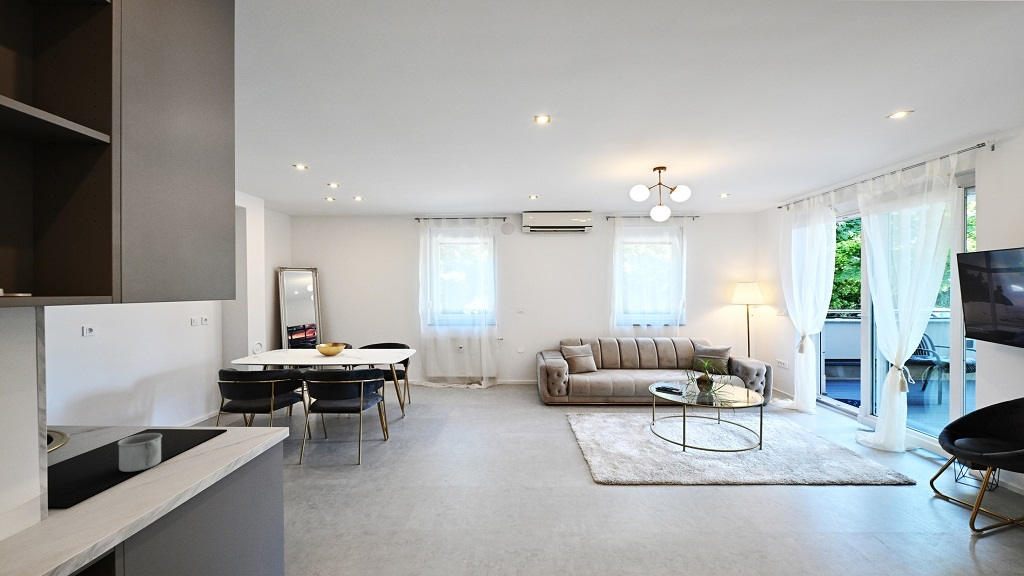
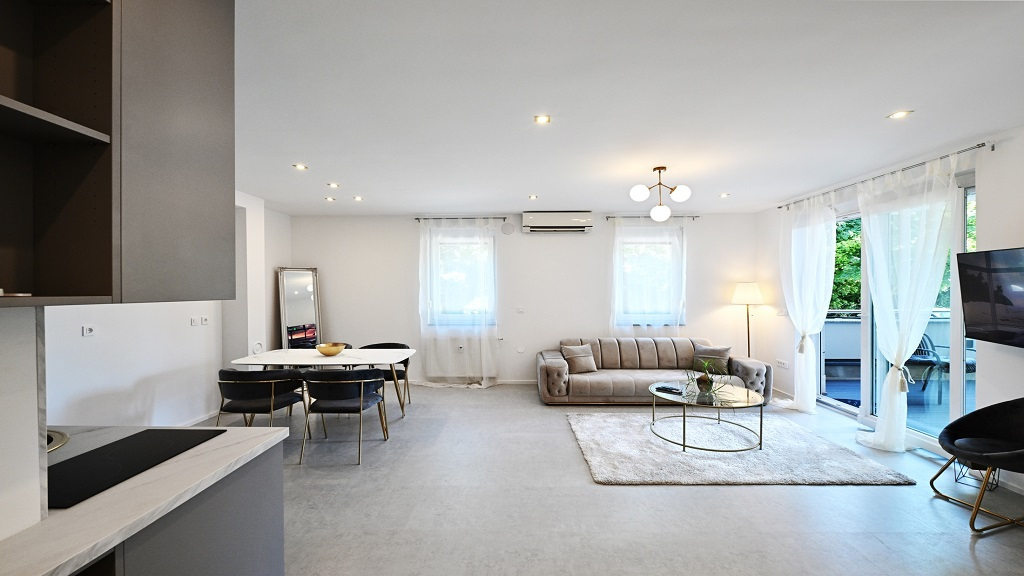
- mug [117,432,163,473]
